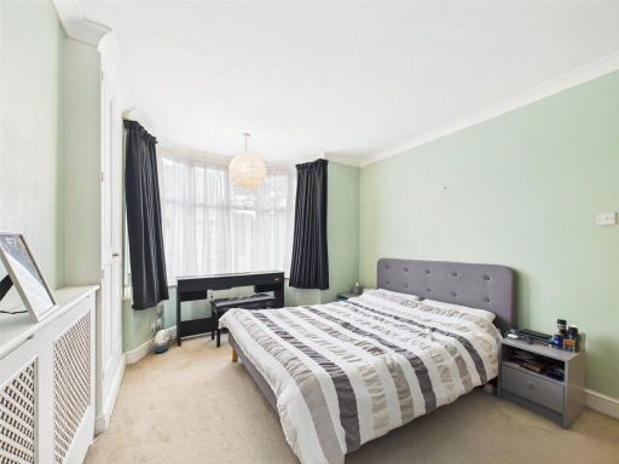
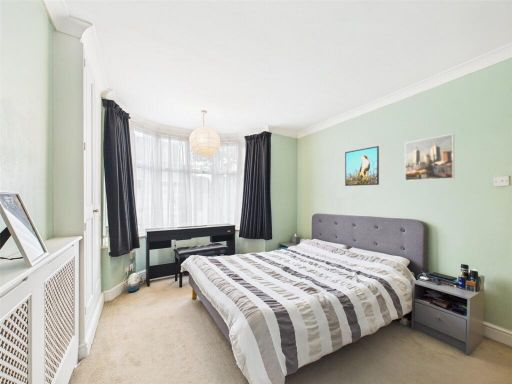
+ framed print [344,145,380,187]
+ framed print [404,133,455,182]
